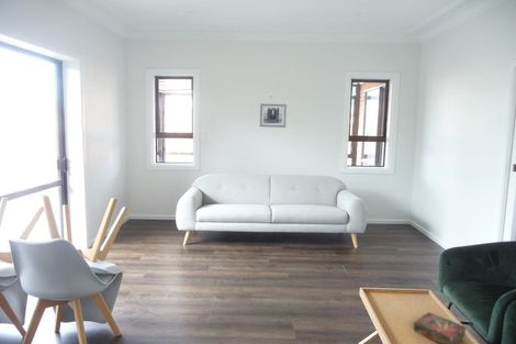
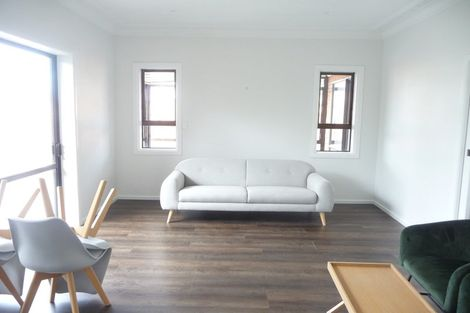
- book [413,311,467,344]
- wall art [259,103,288,129]
